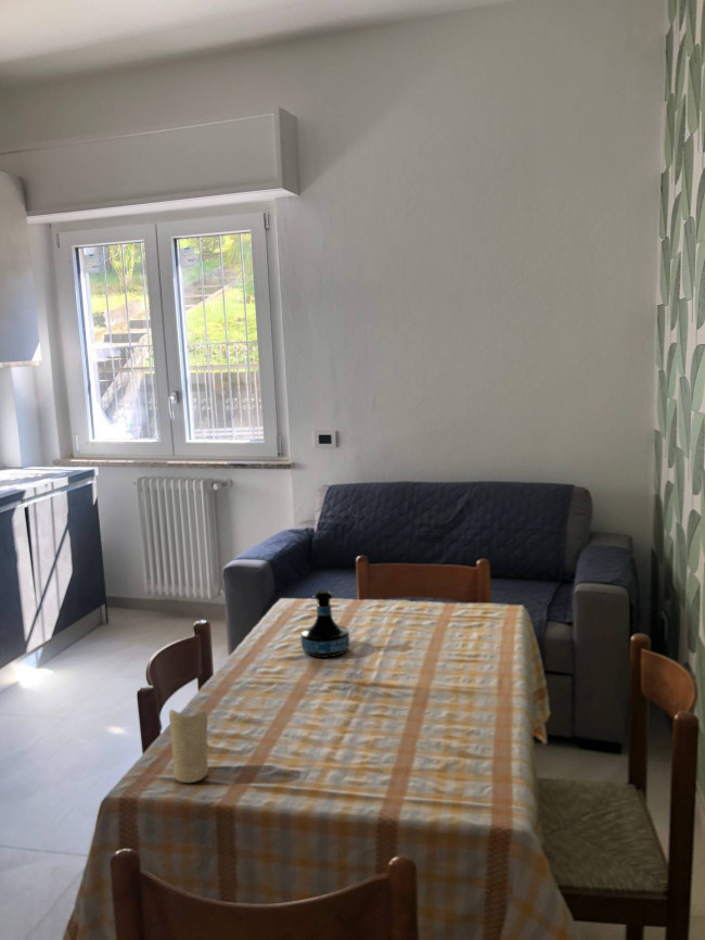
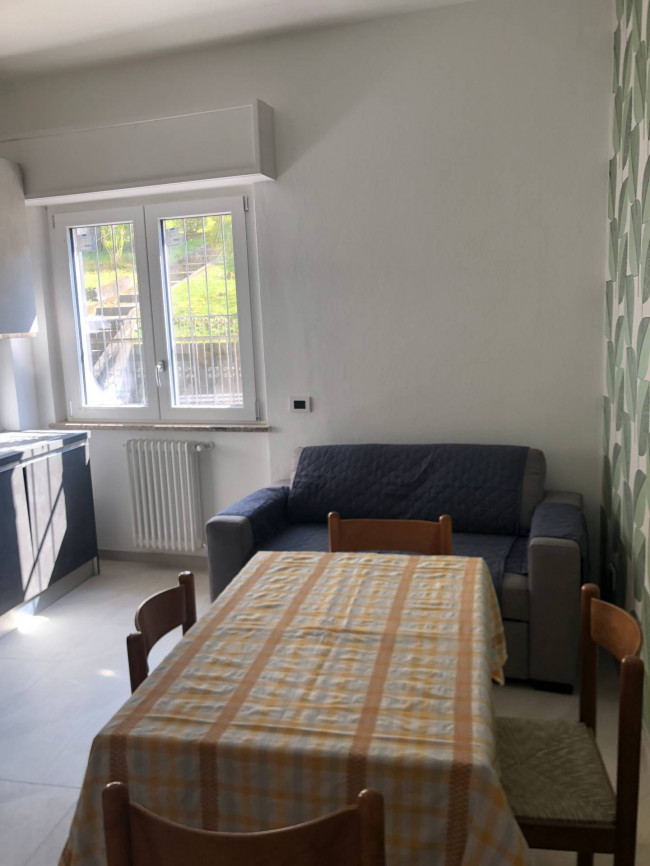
- candle [168,708,209,784]
- tequila bottle [299,589,350,659]
